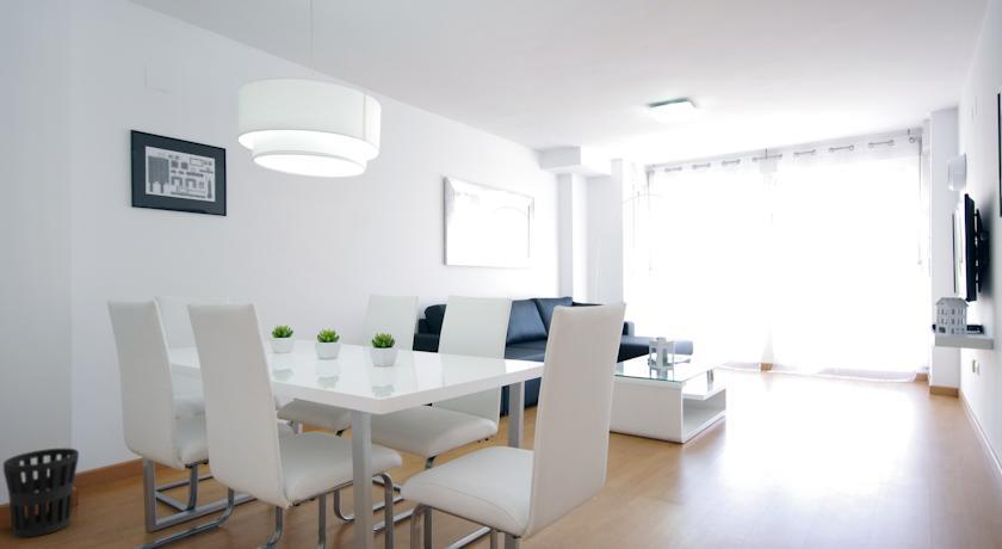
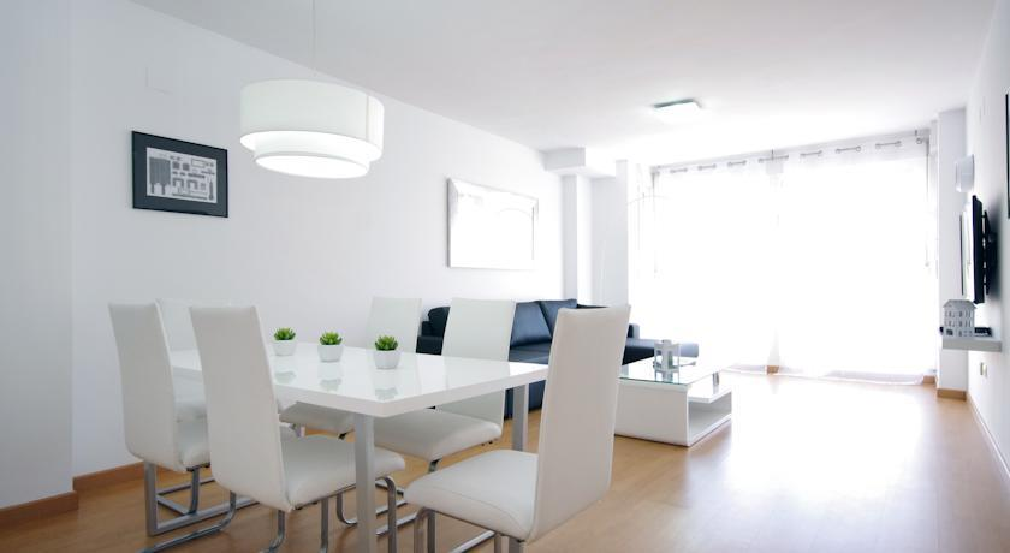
- wastebasket [2,448,80,538]
